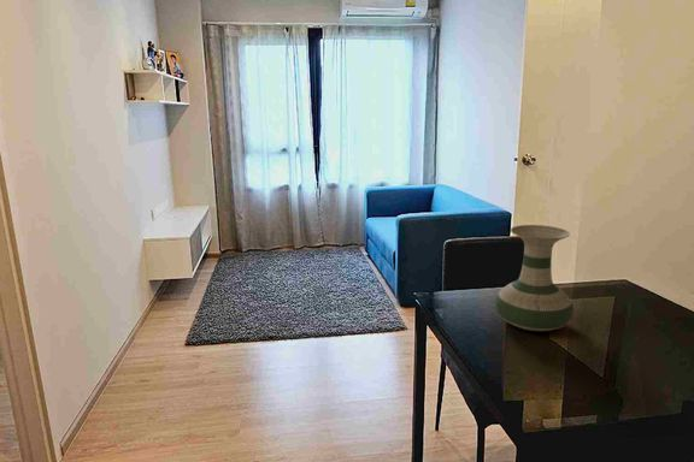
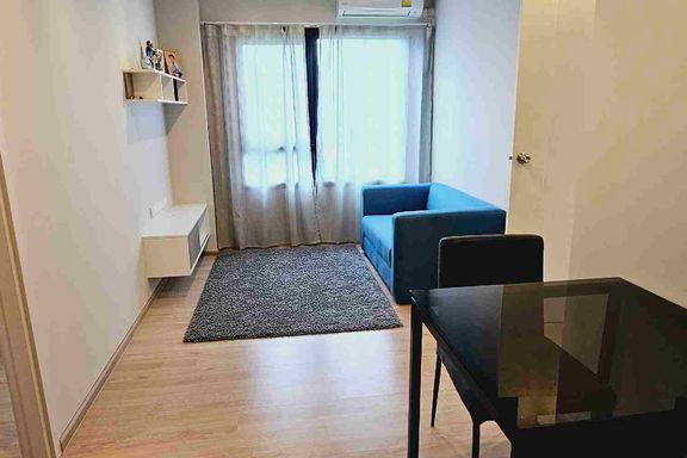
- vase [494,224,575,332]
